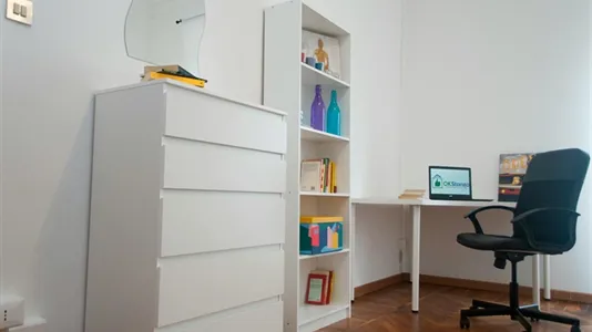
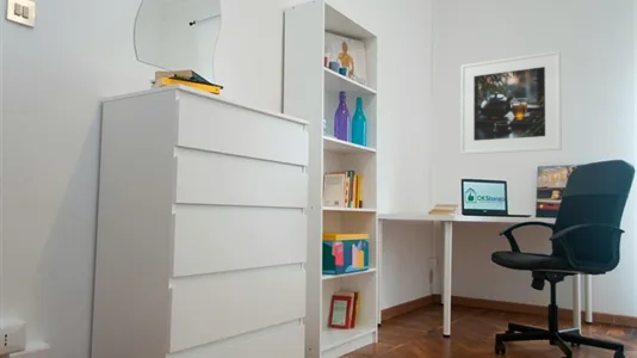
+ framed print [459,49,563,155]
